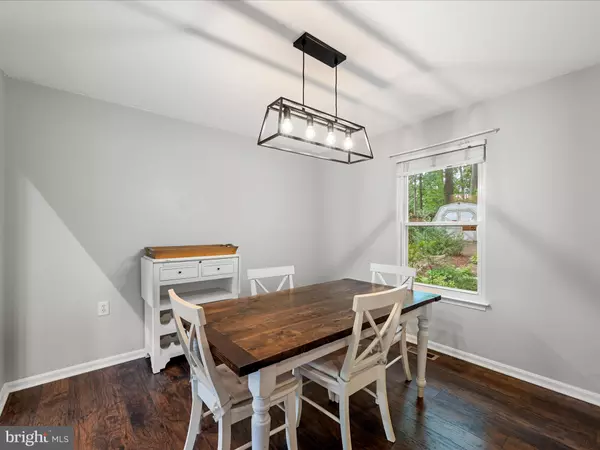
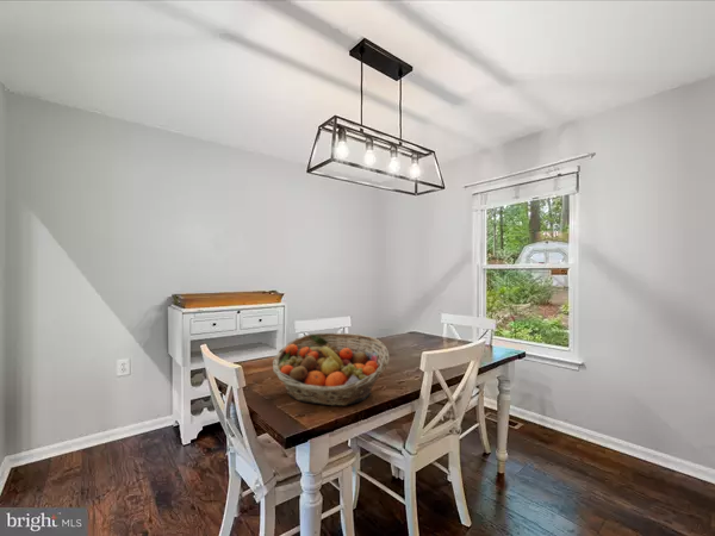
+ fruit basket [272,332,390,407]
